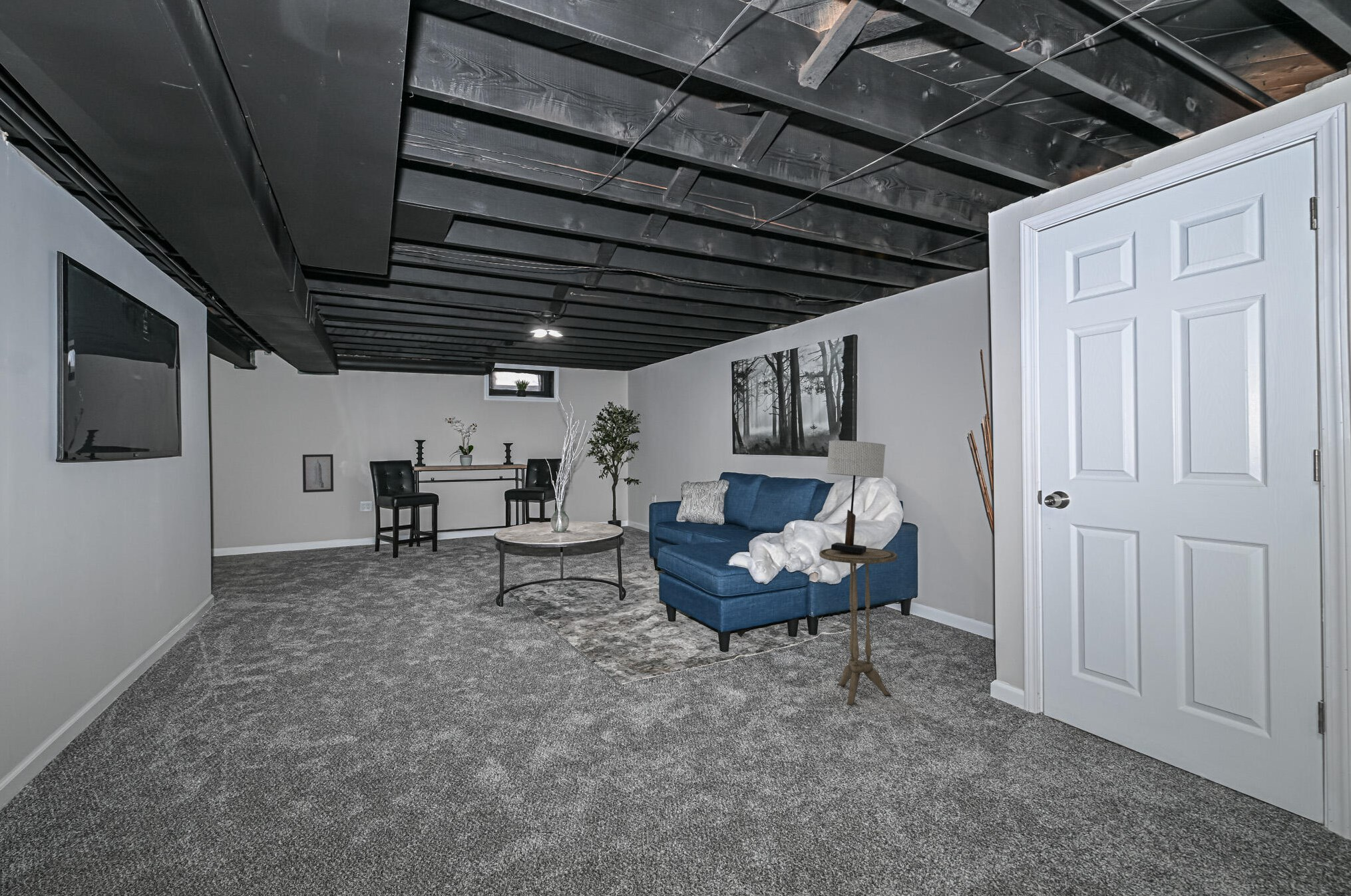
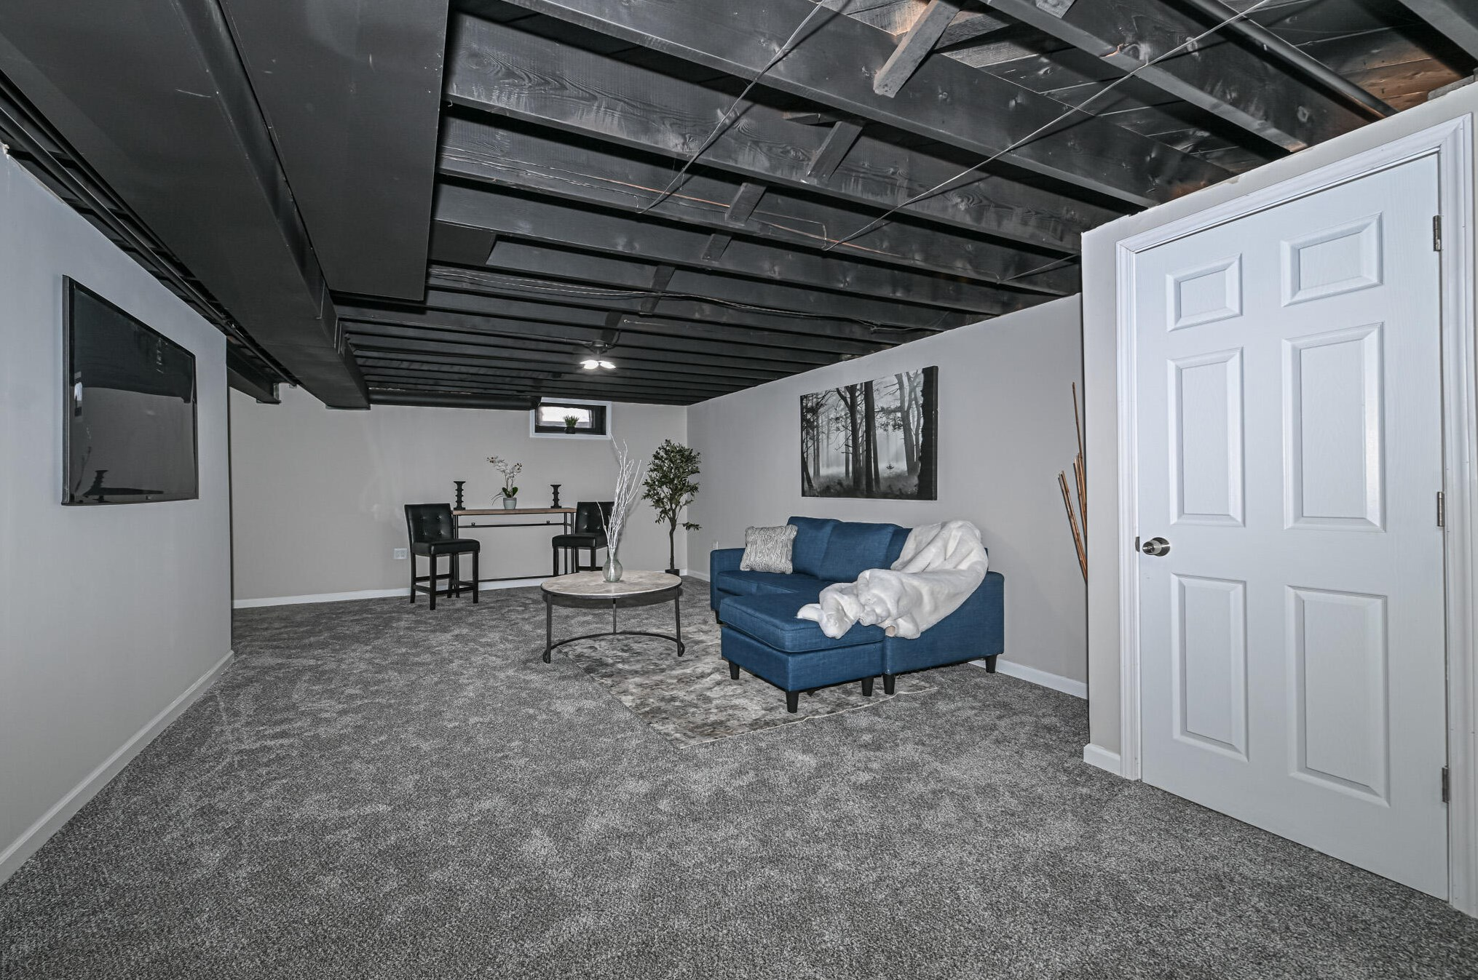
- side table [819,547,898,706]
- table lamp [826,440,886,553]
- wall art [302,454,334,493]
